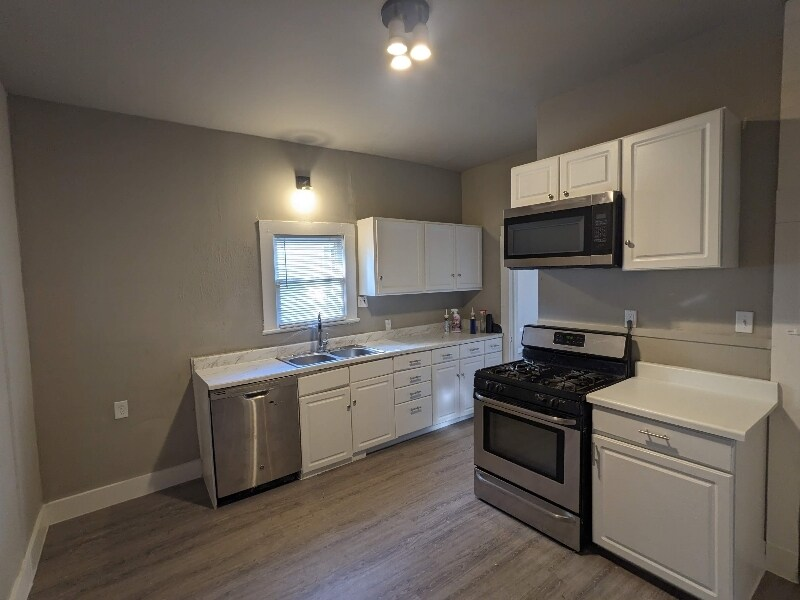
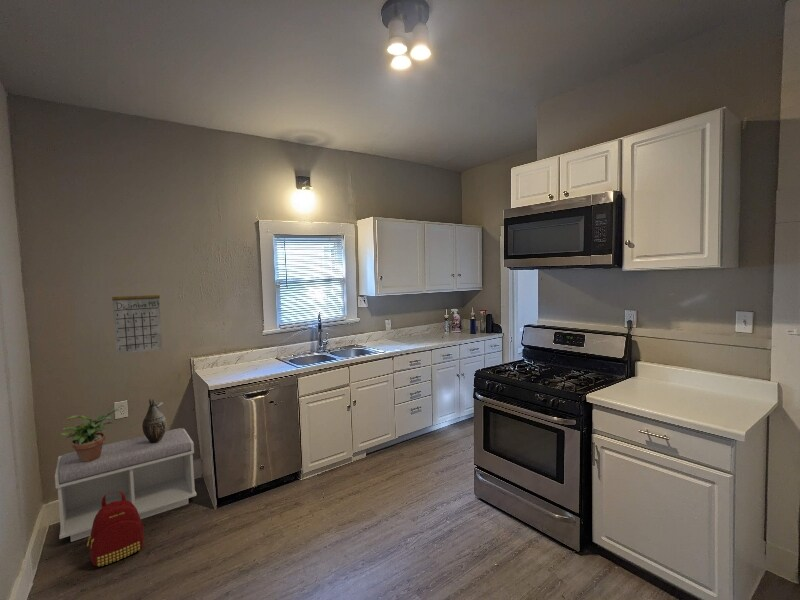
+ calendar [111,283,163,356]
+ decorative vase [141,398,168,443]
+ potted plant [59,408,120,462]
+ backpack [86,491,145,567]
+ bench [54,427,197,543]
